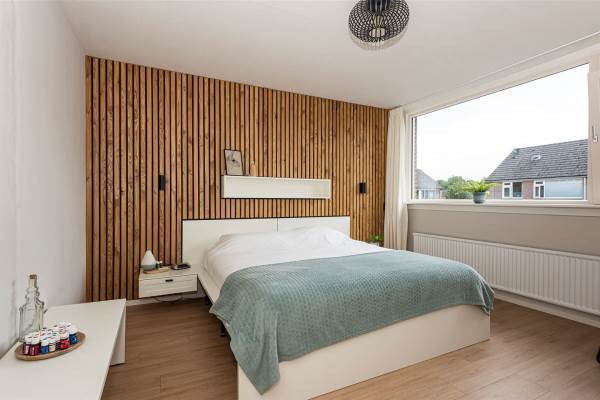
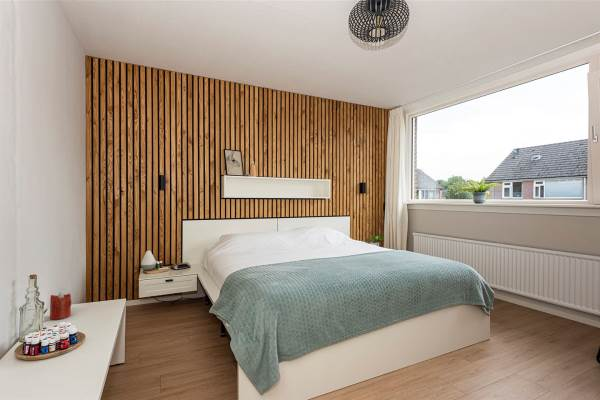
+ candle [49,291,72,321]
